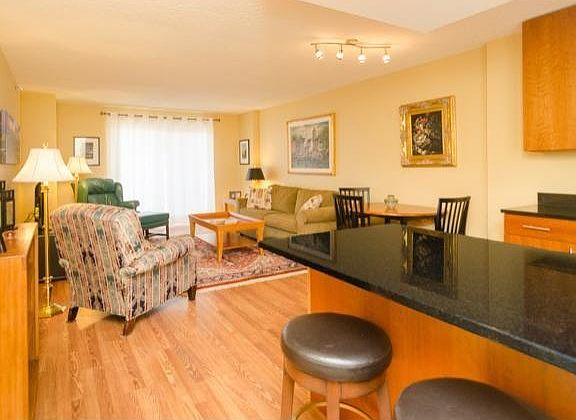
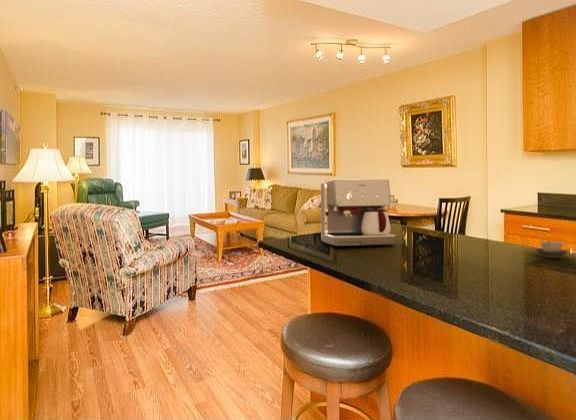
+ cup [534,240,569,259]
+ coffee maker [320,179,396,247]
